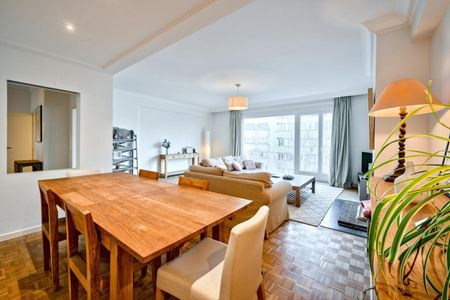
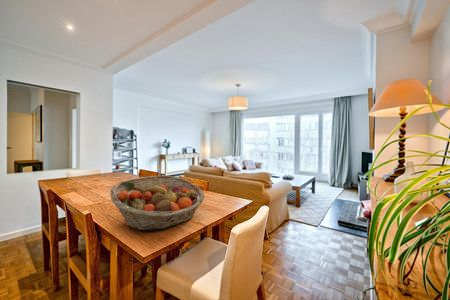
+ fruit basket [109,175,206,231]
